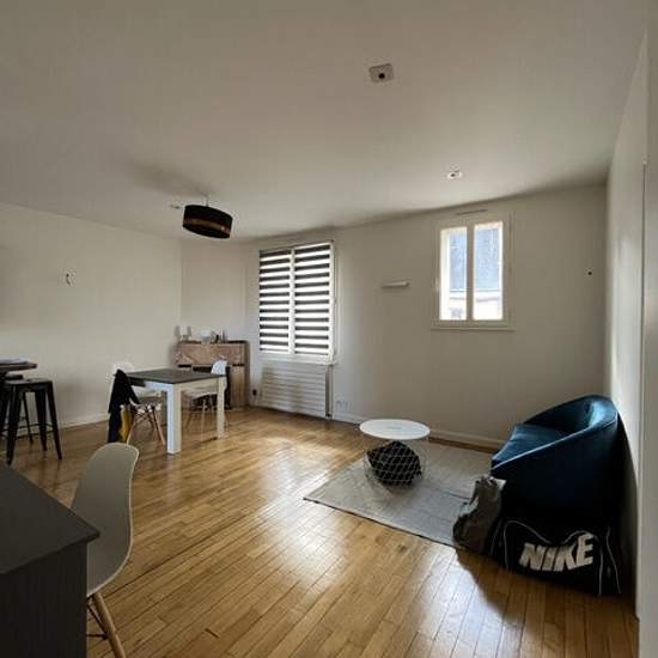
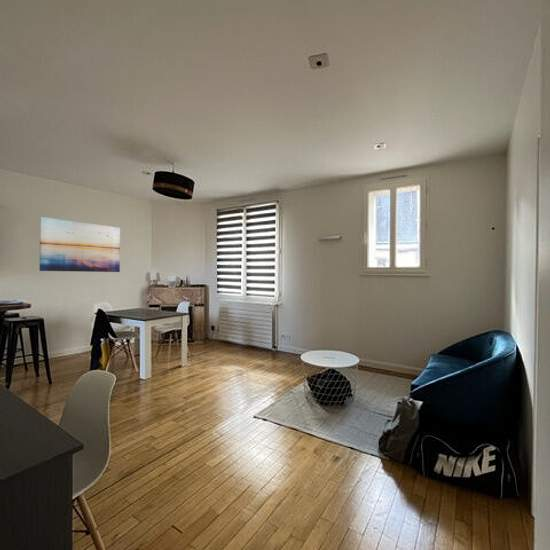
+ wall art [39,216,121,273]
